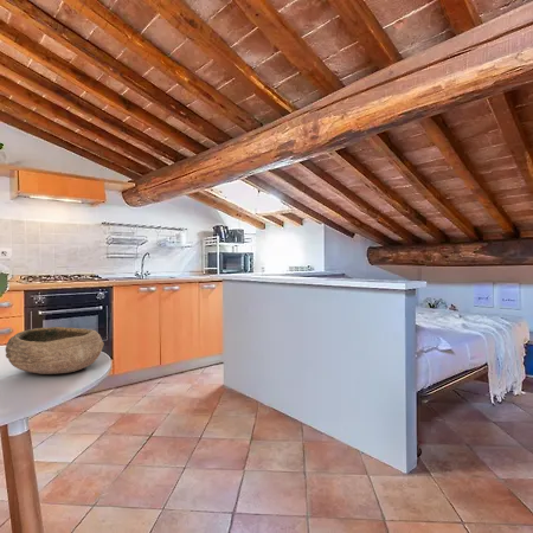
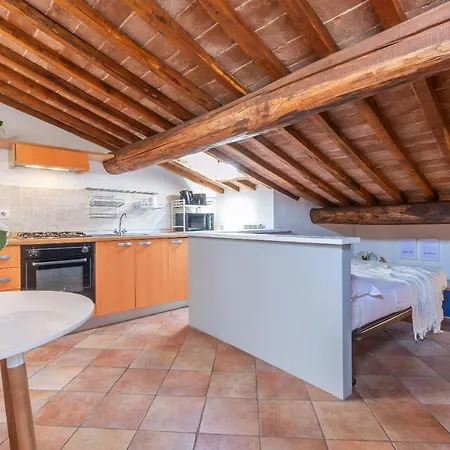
- bowl [5,326,105,375]
